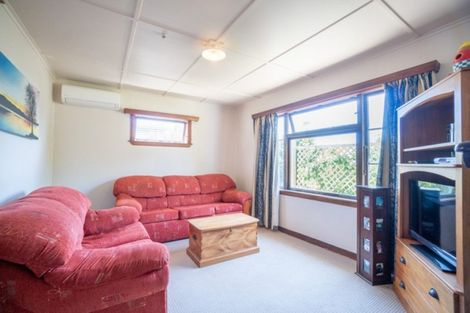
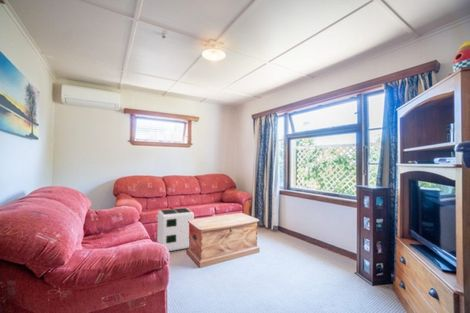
+ air purifier [156,207,195,252]
